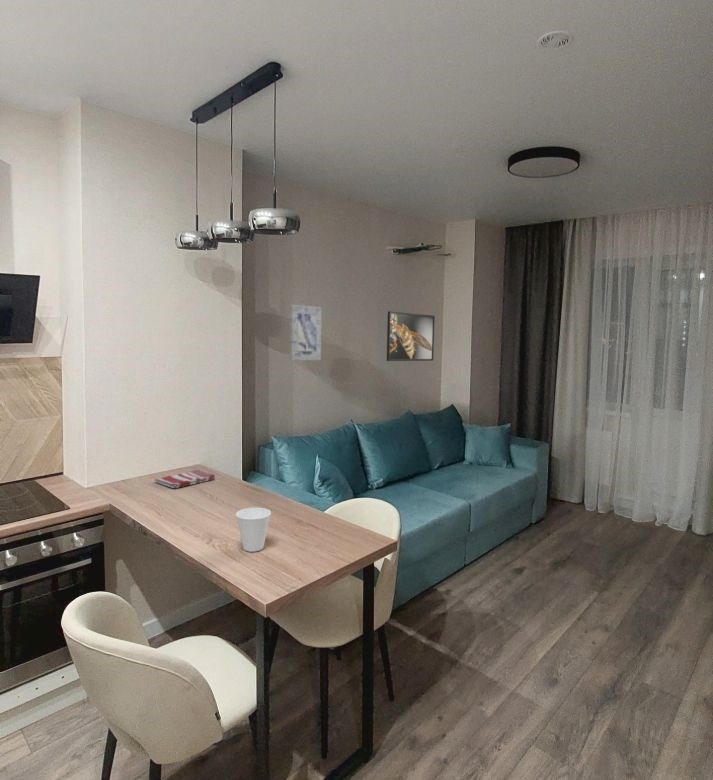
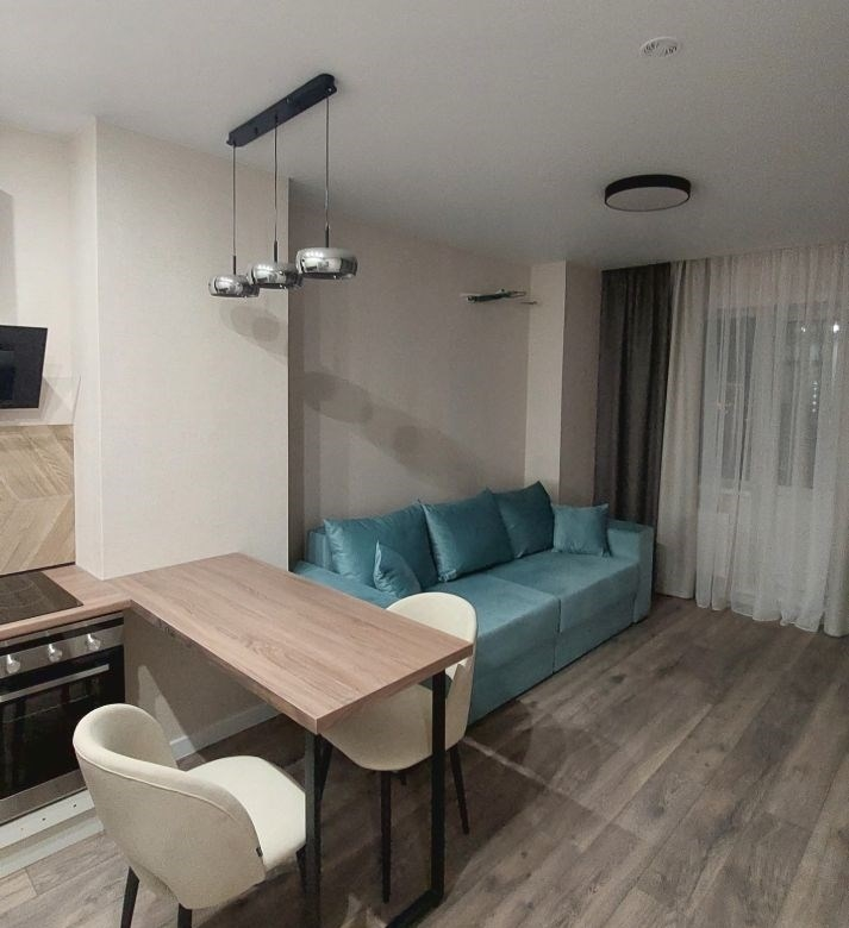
- dish towel [154,469,216,489]
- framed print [386,310,436,362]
- cup [235,507,272,553]
- wall art [289,304,322,361]
